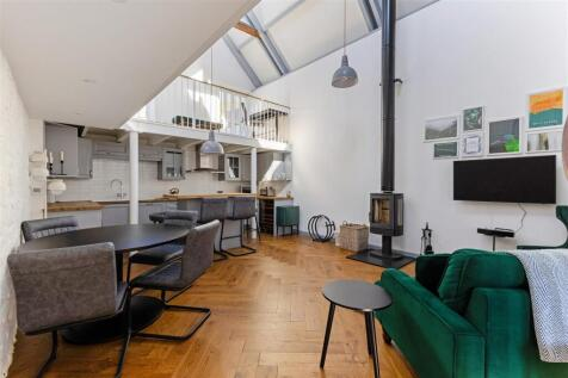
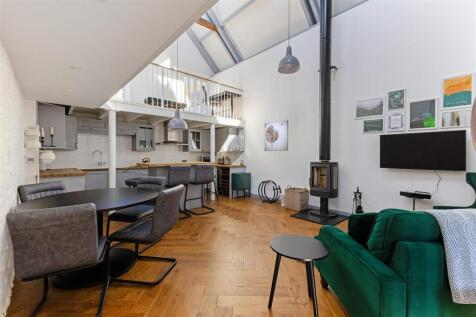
+ wall art [263,119,289,152]
